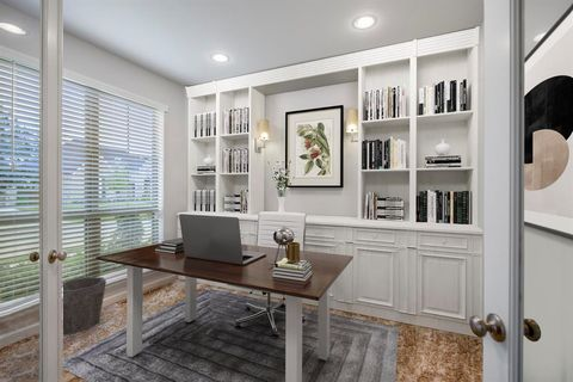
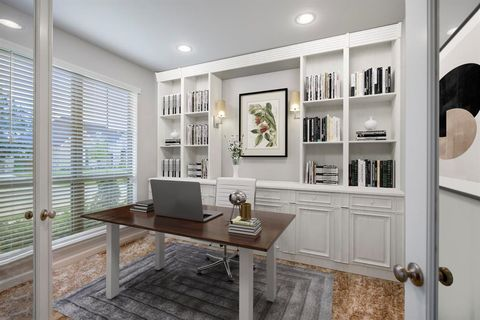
- waste bin [62,276,107,334]
